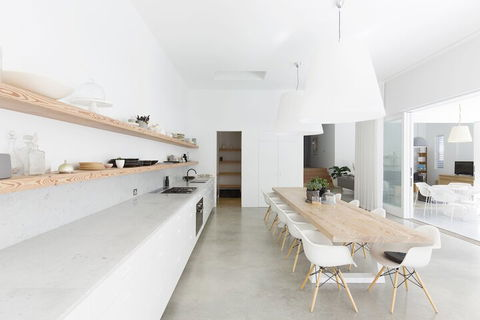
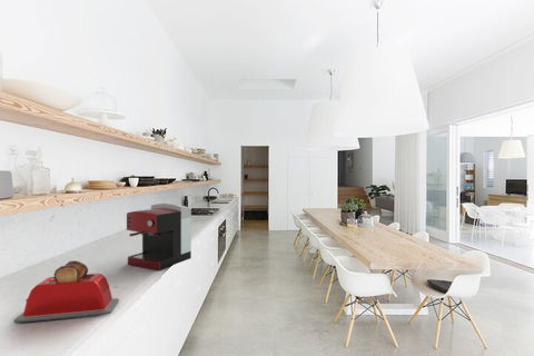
+ coffee maker [126,202,192,271]
+ toaster [13,259,120,324]
